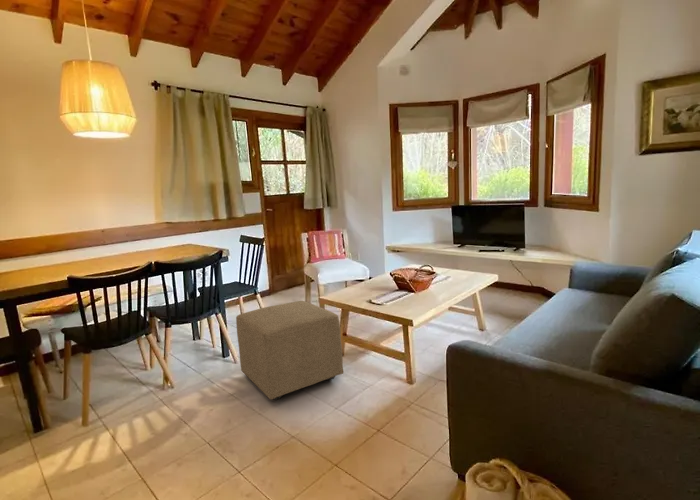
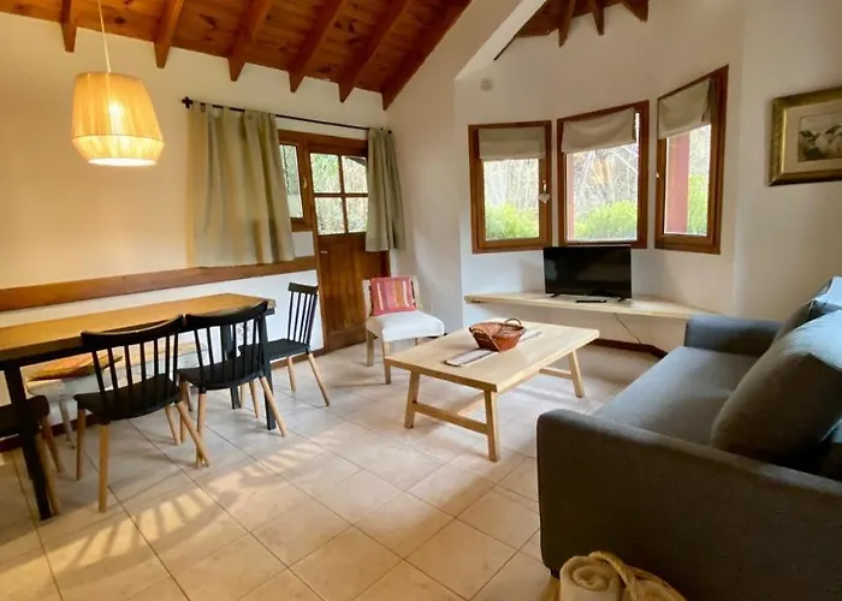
- ottoman [235,300,344,400]
